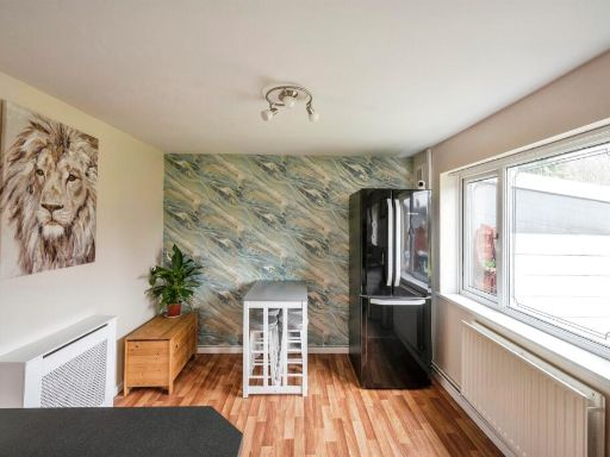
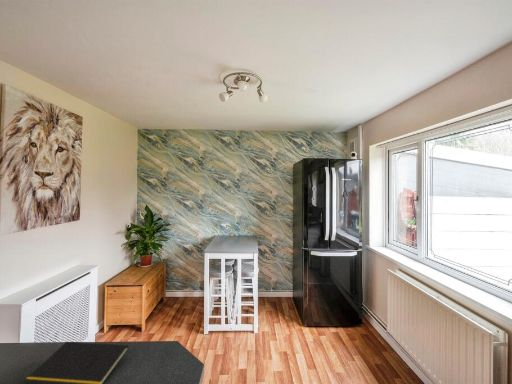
+ notepad [20,341,130,384]
